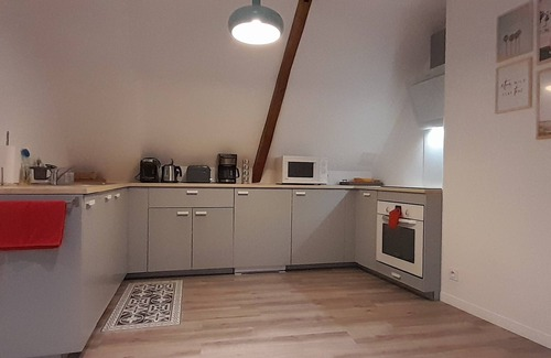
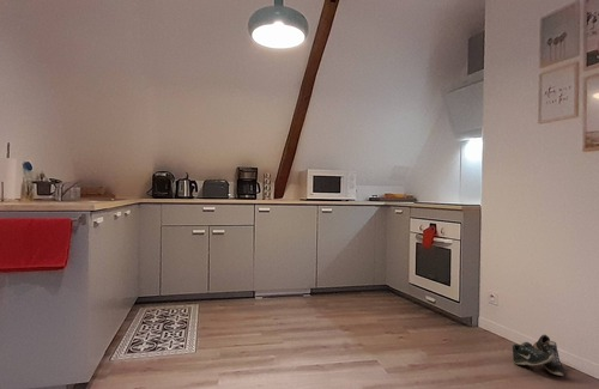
+ shoe [512,334,565,377]
